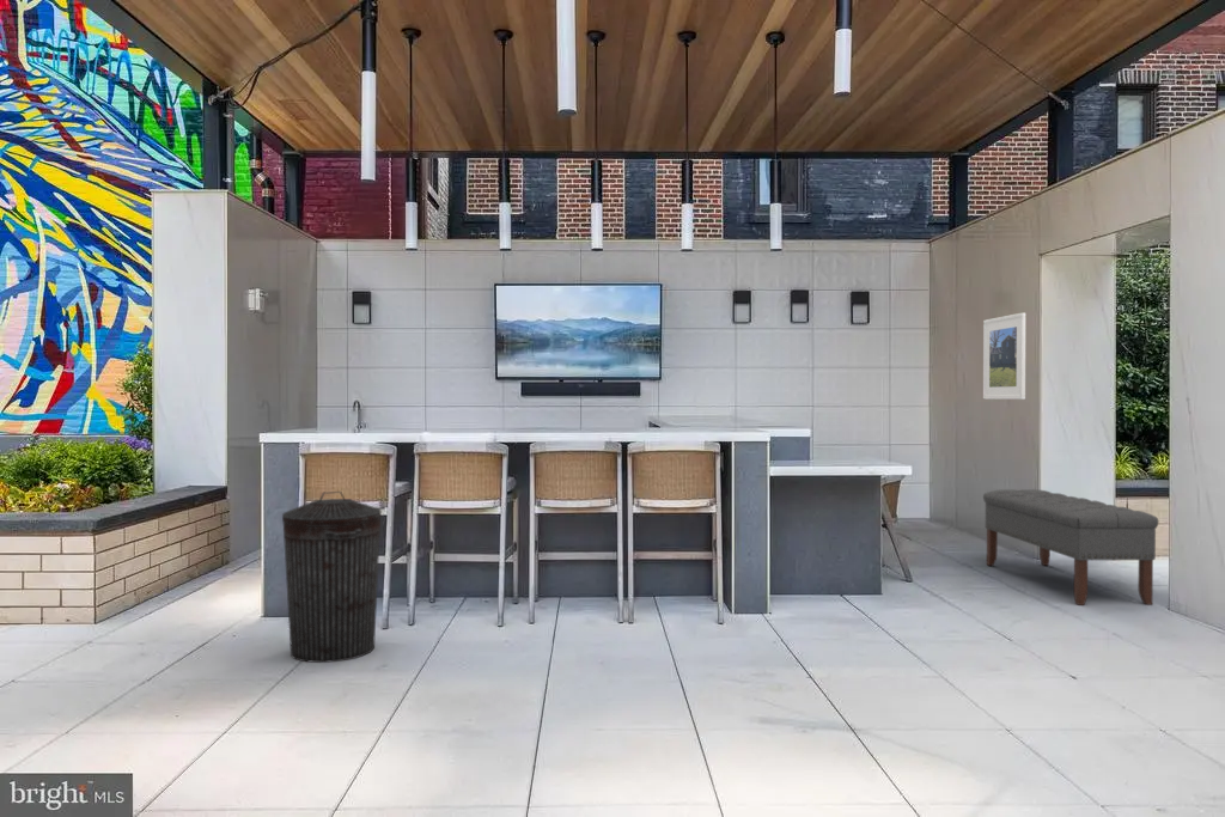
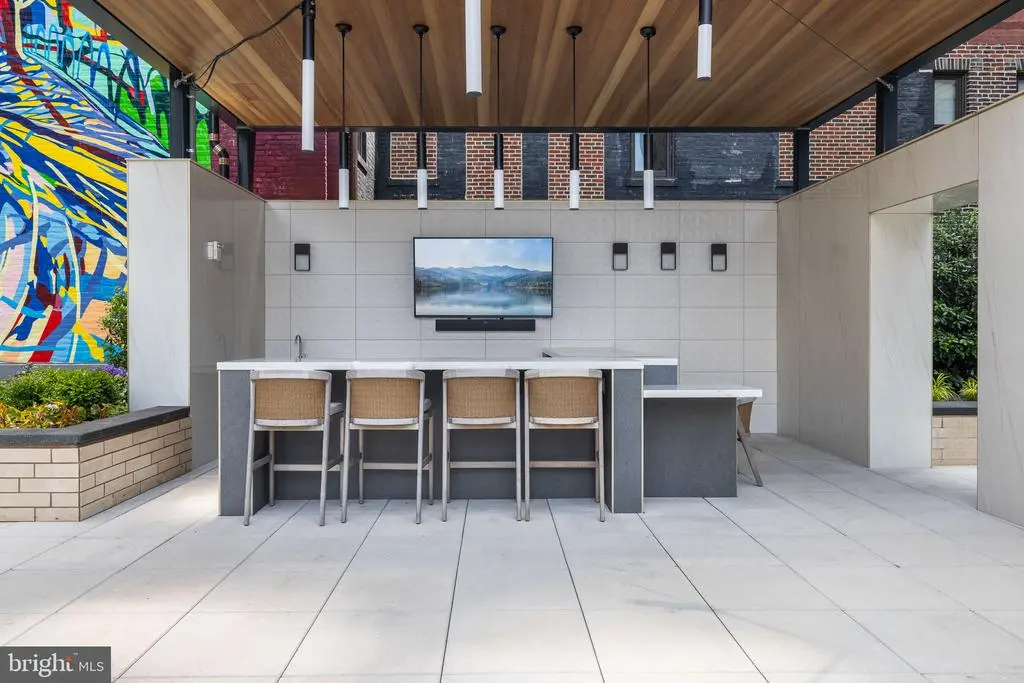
- trash can [281,490,383,664]
- bench [982,488,1159,606]
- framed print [982,311,1028,401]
